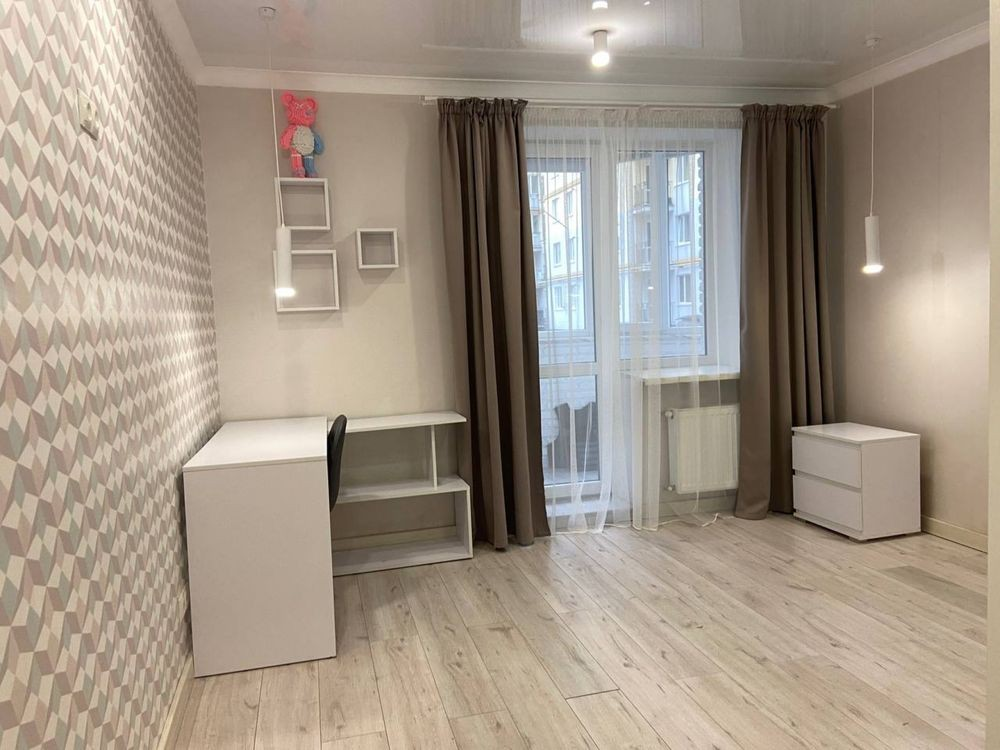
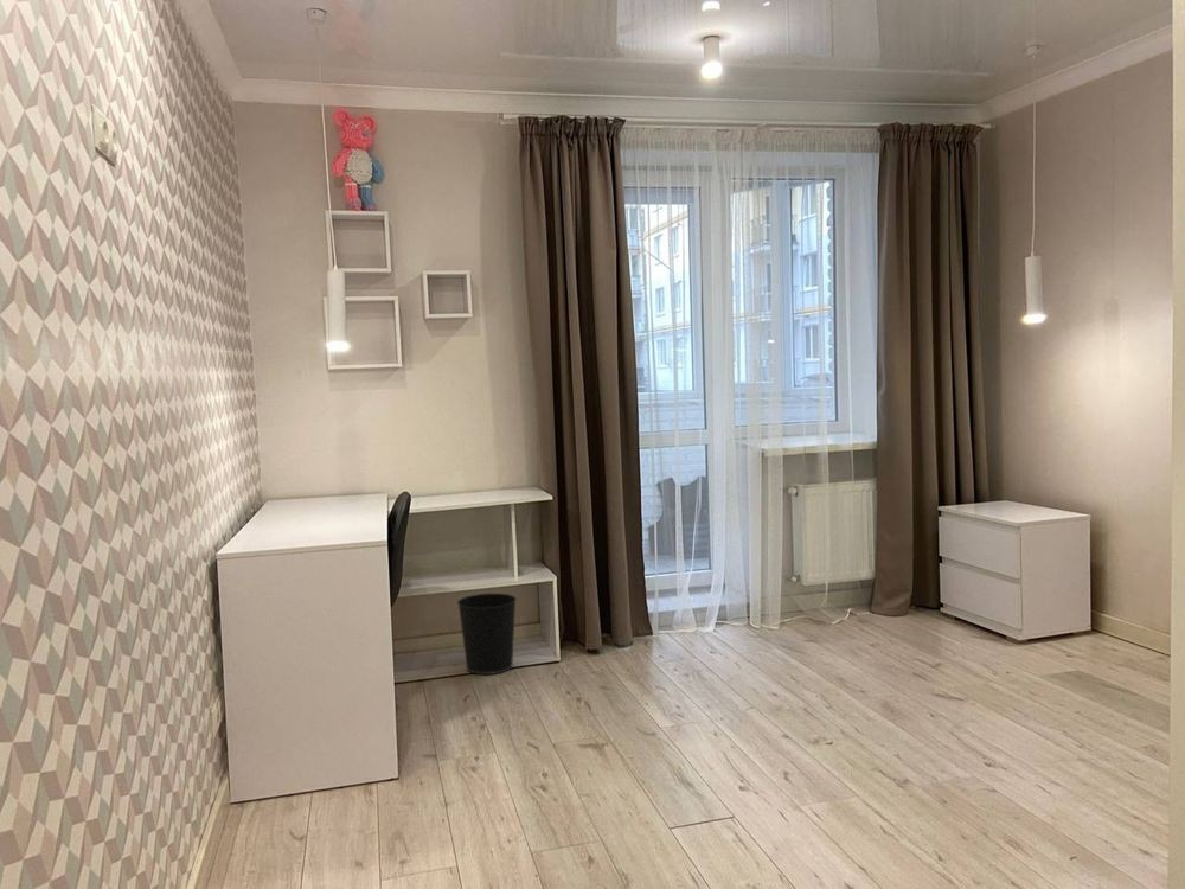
+ wastebasket [456,591,518,676]
